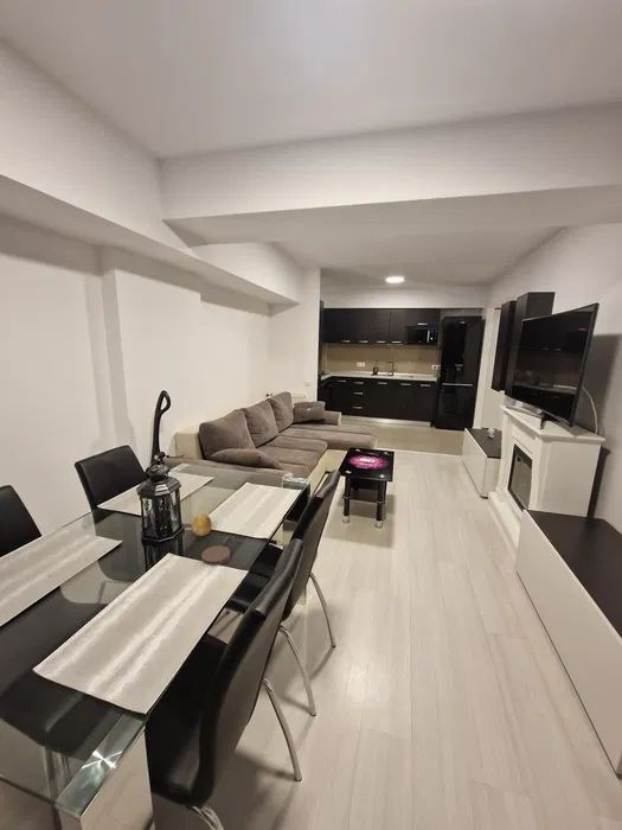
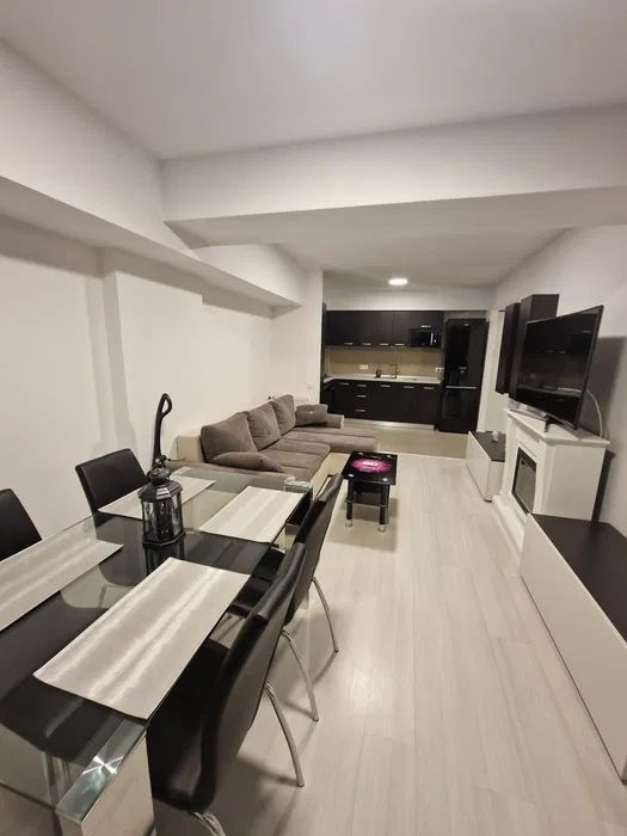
- coaster [200,544,231,567]
- fruit [190,513,213,537]
